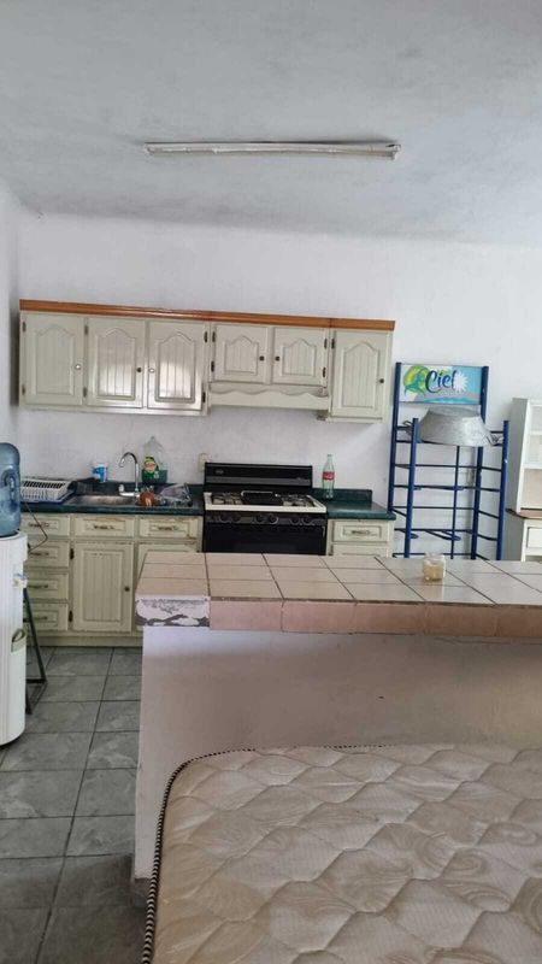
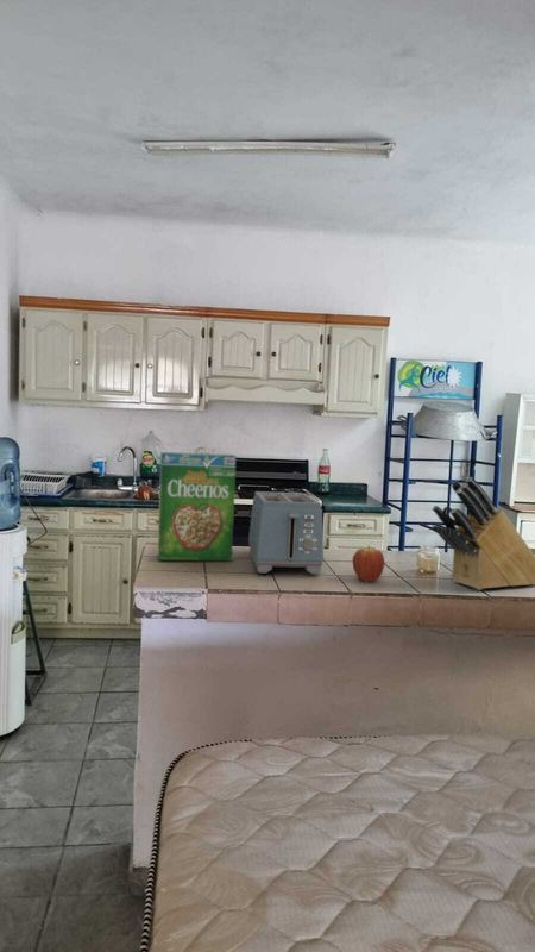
+ toaster [247,490,325,576]
+ cereal box [157,451,238,562]
+ fruit [352,544,385,583]
+ knife block [430,476,535,591]
